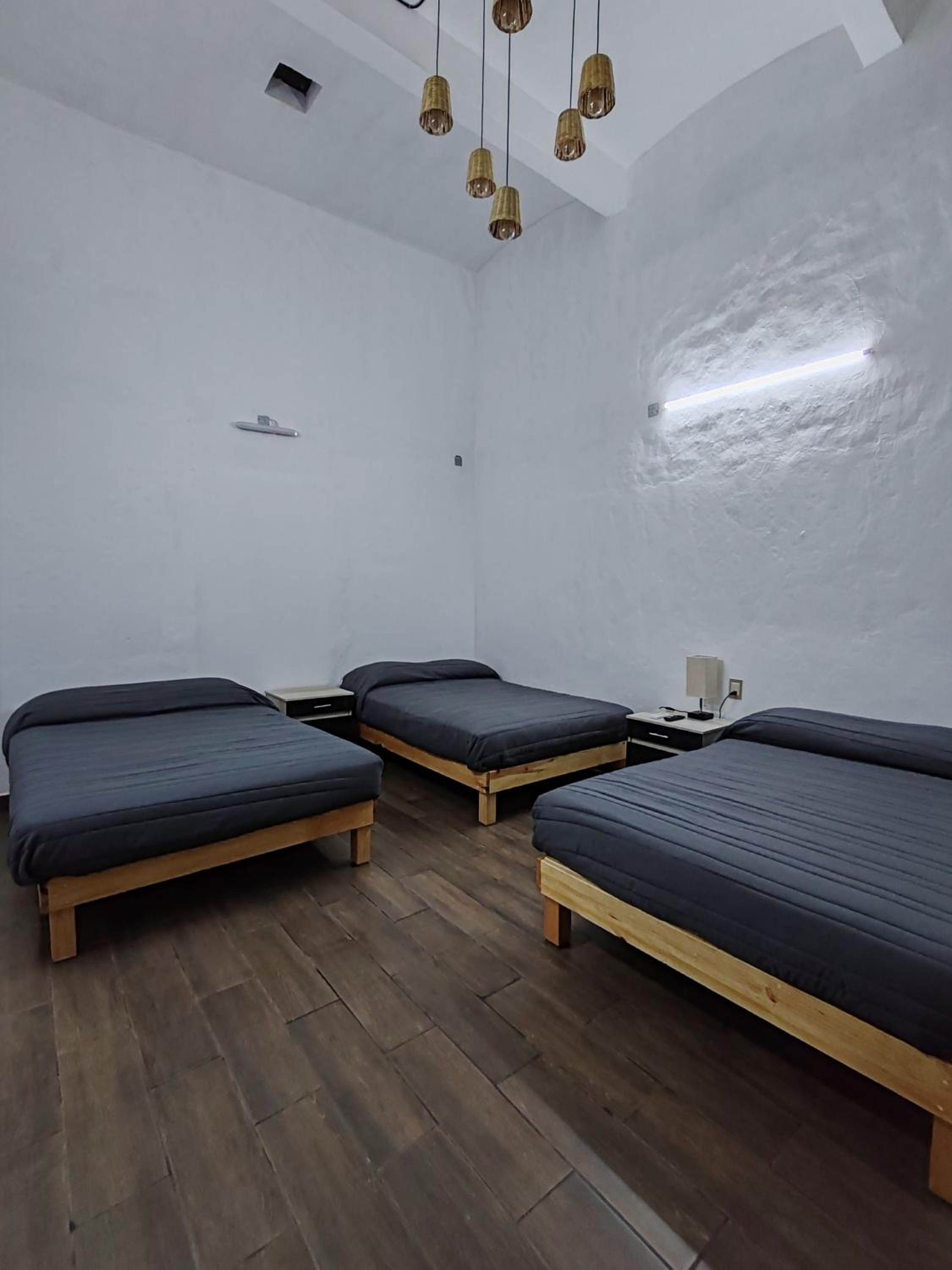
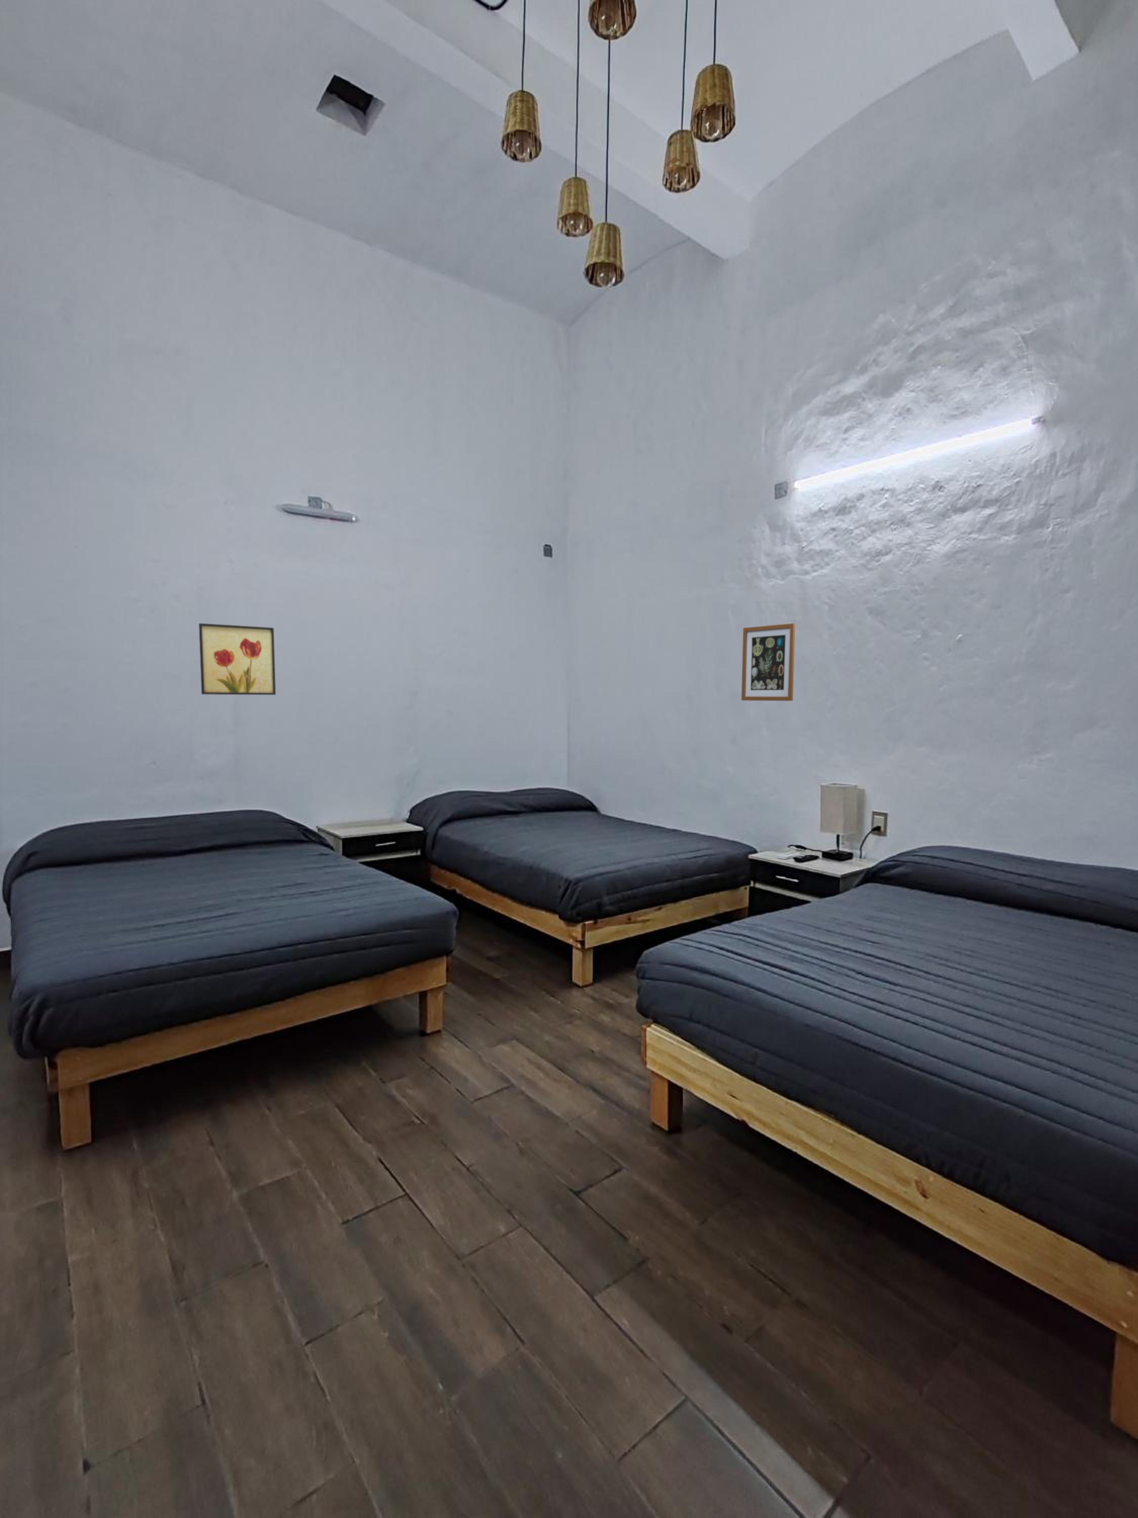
+ wall art [741,623,796,702]
+ wall art [198,623,276,696]
